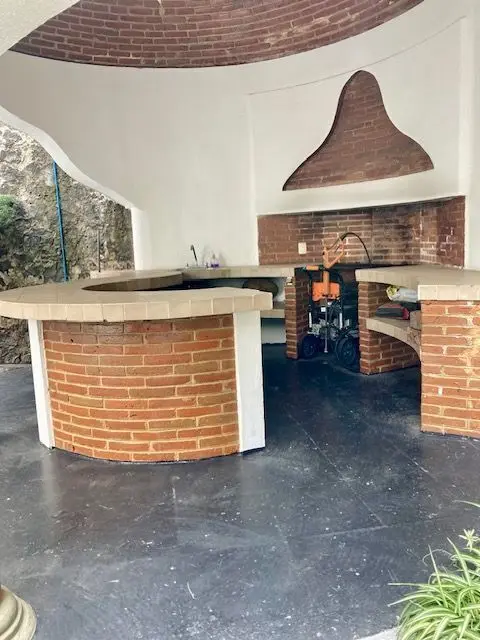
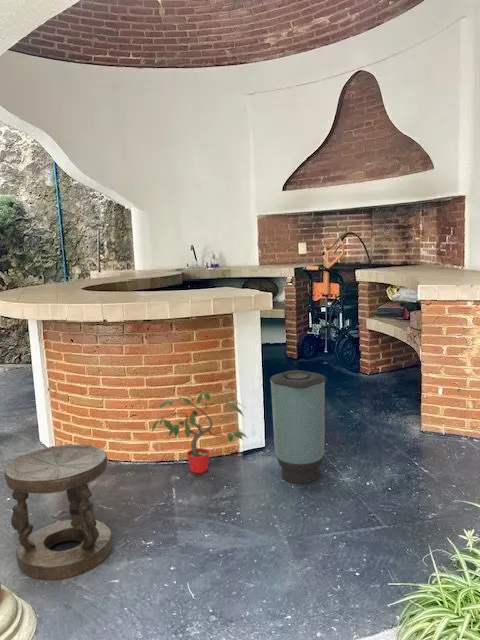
+ stool [4,443,113,581]
+ trash can [269,369,326,484]
+ potted plant [151,389,247,474]
